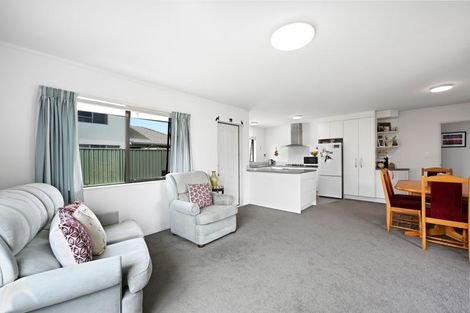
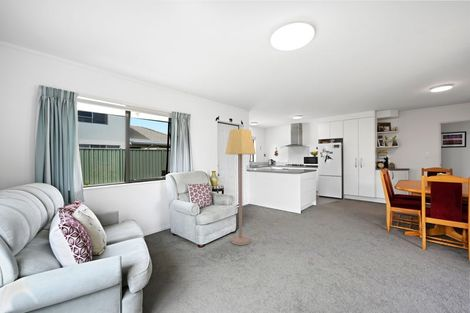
+ lamp [224,128,257,246]
